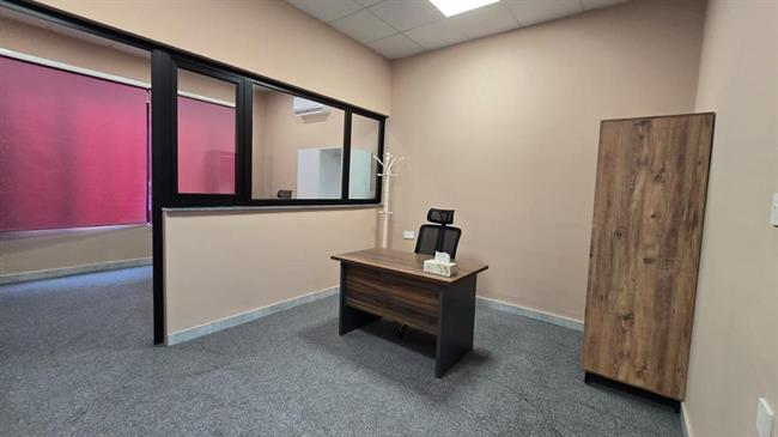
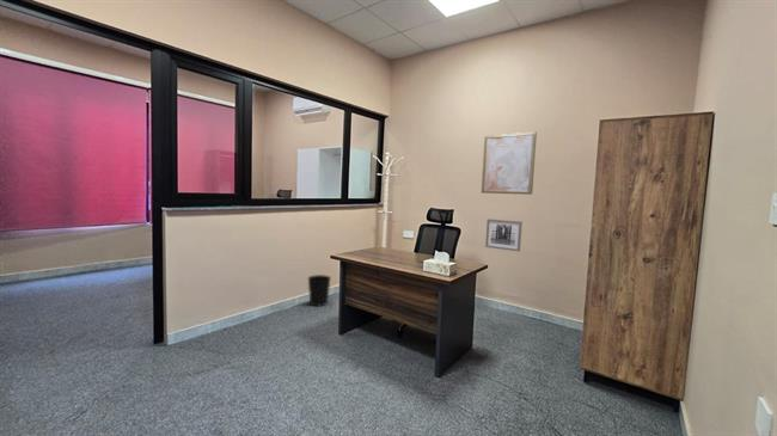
+ wastebasket [307,274,332,307]
+ wall art [481,130,538,196]
+ wall art [484,217,524,252]
